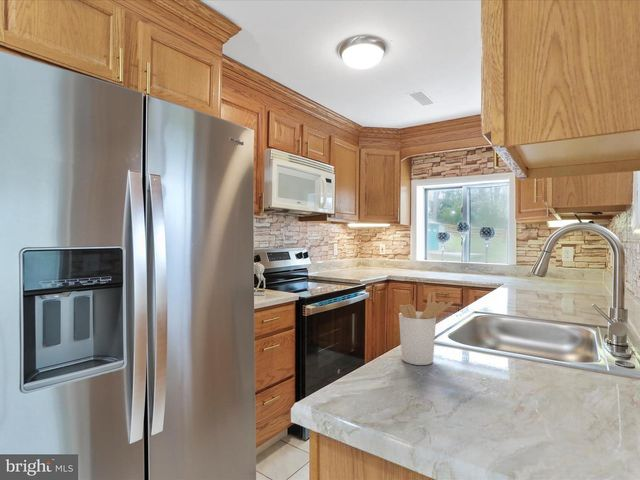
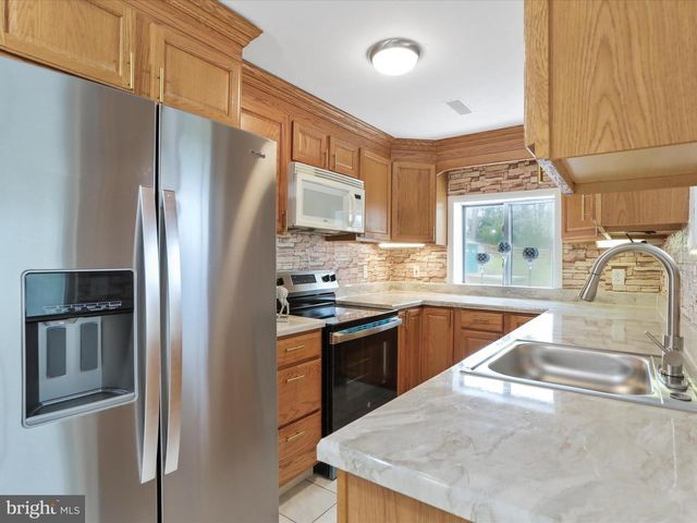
- utensil holder [398,291,455,366]
